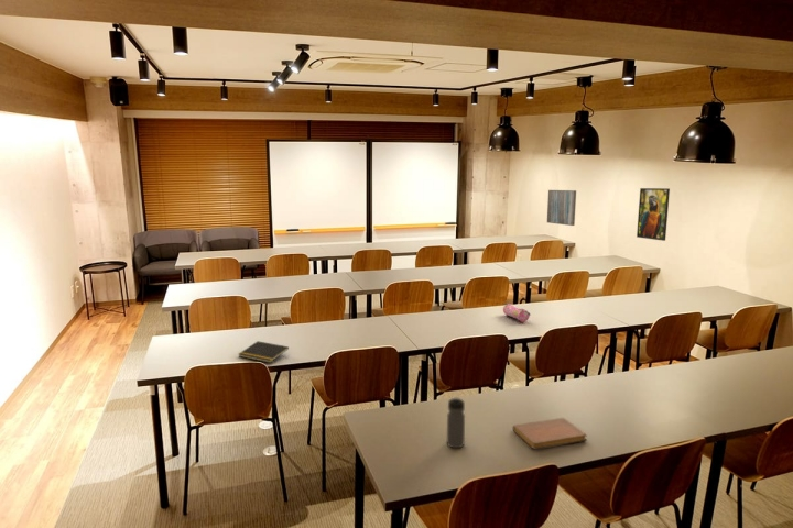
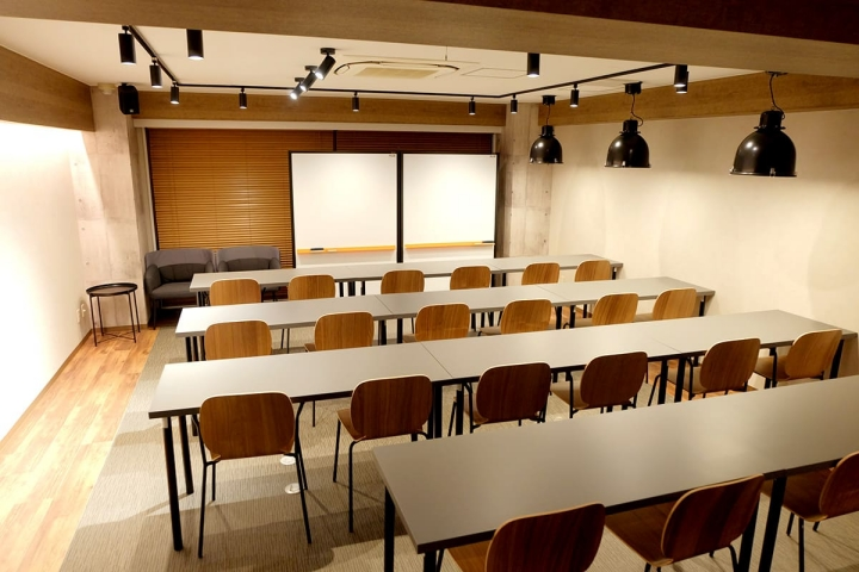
- water bottle [446,396,466,450]
- notepad [238,340,290,364]
- notebook [512,417,588,450]
- pencil case [502,302,532,323]
- wall art [546,189,577,227]
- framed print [636,187,671,242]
